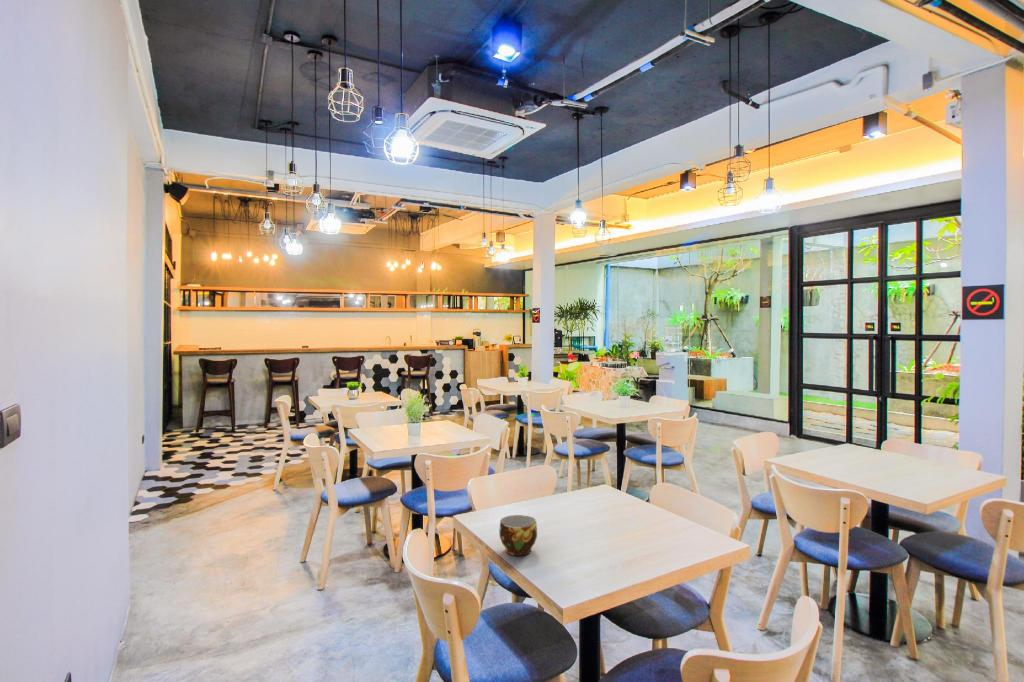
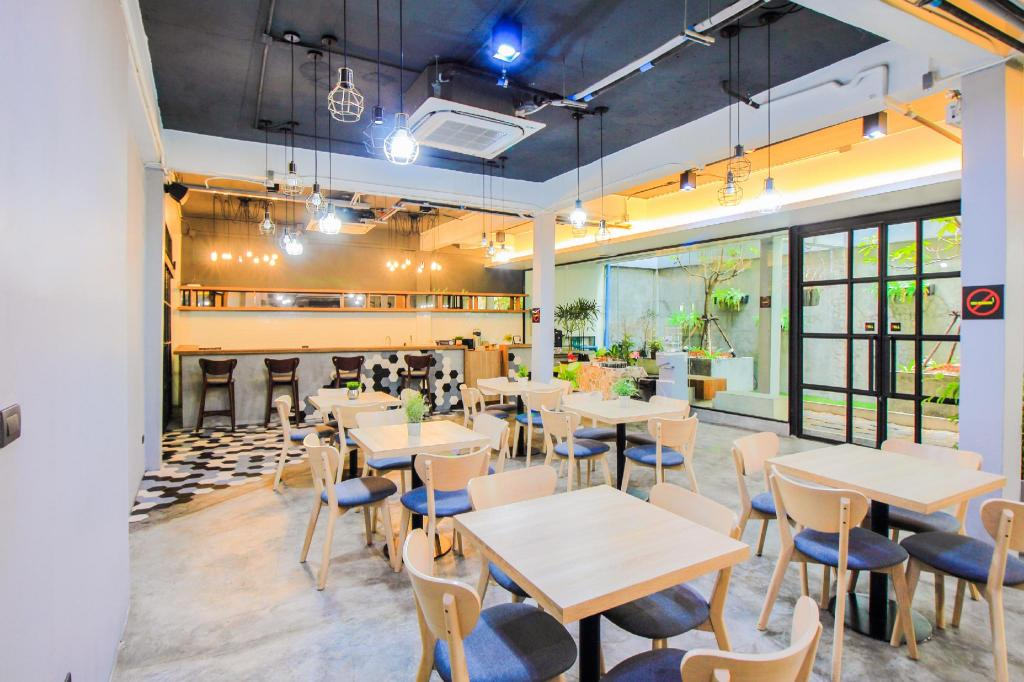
- cup [498,514,538,557]
